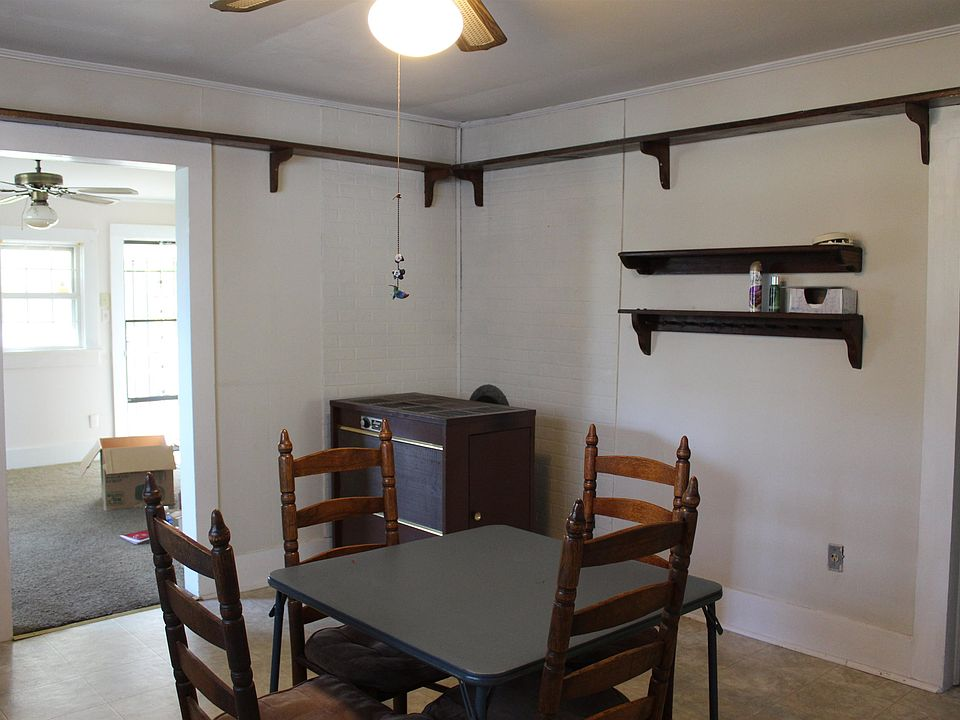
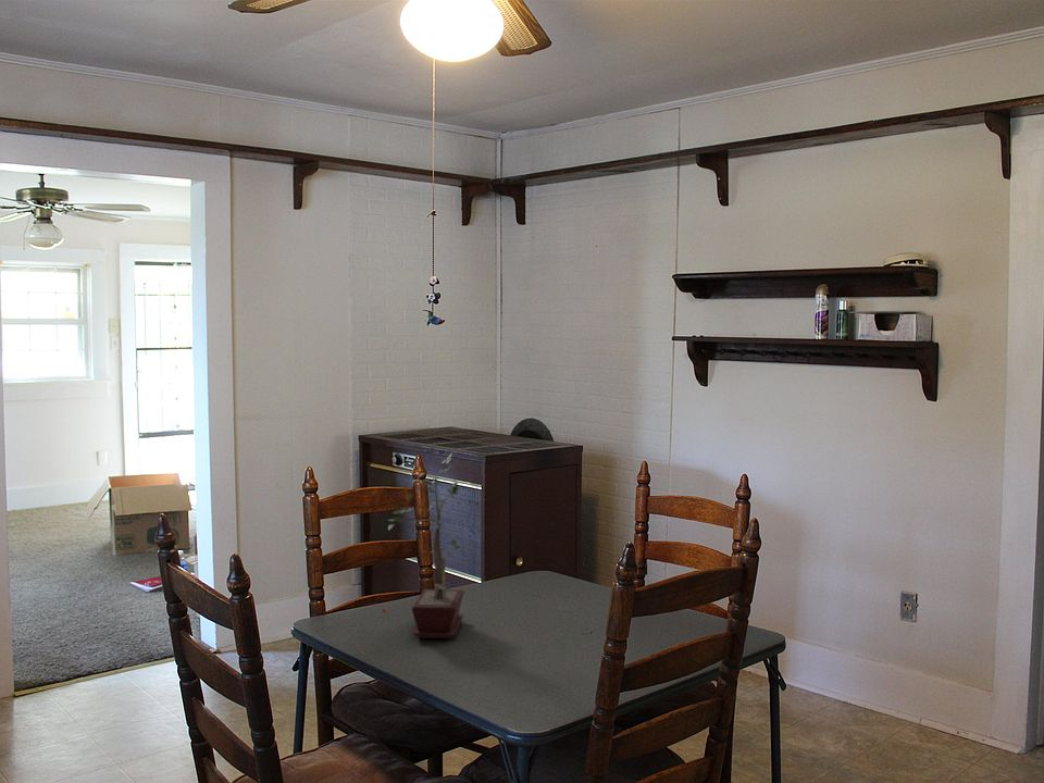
+ potted plant [387,452,465,639]
